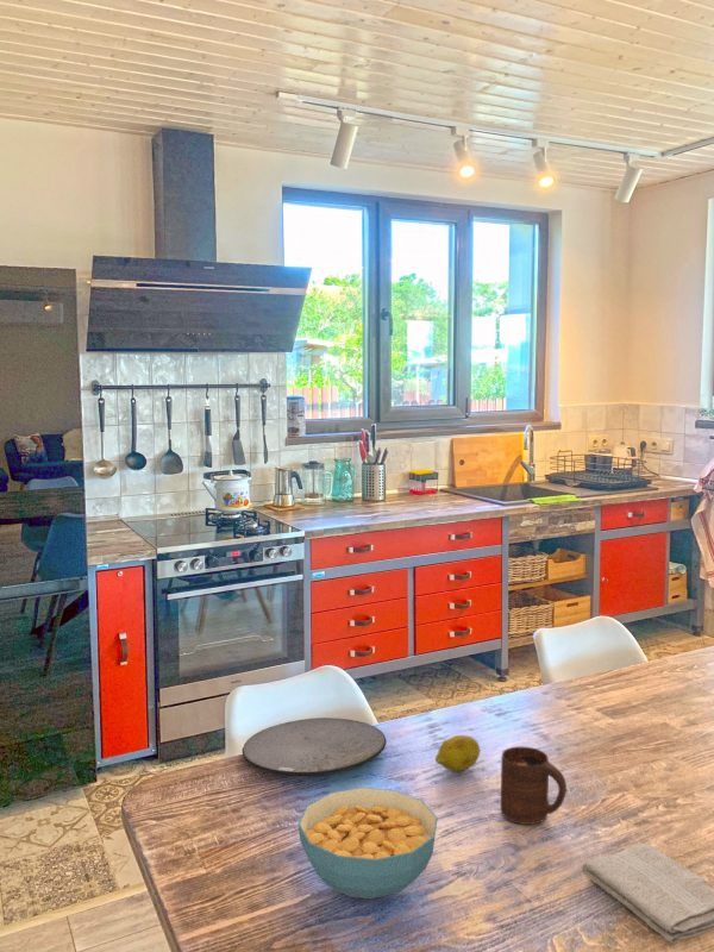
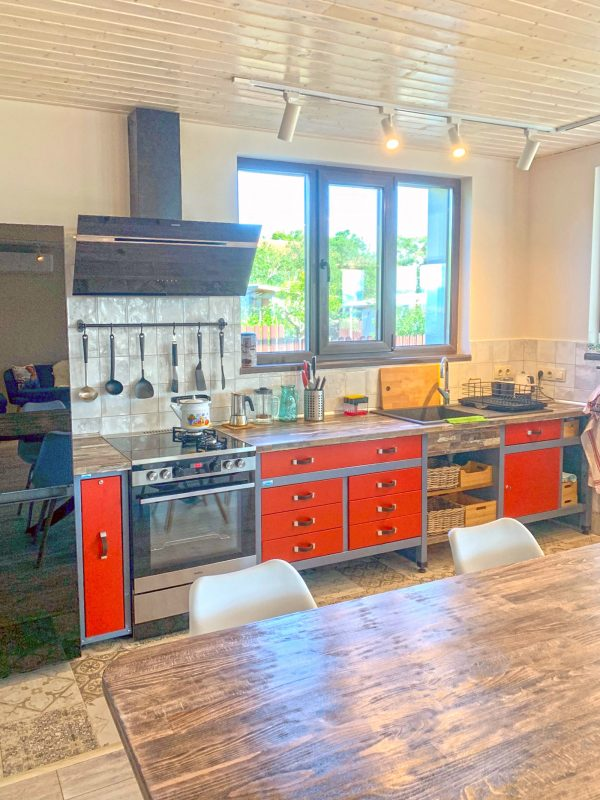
- washcloth [581,843,714,945]
- cereal bowl [298,787,439,900]
- fruit [434,734,482,772]
- plate [242,716,388,777]
- cup [500,746,568,826]
